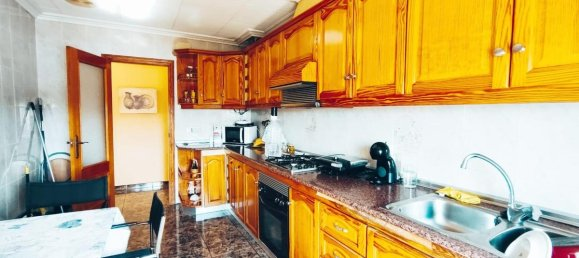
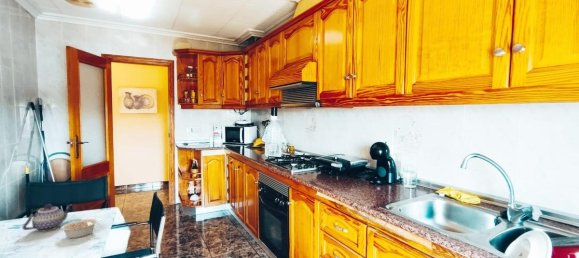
+ teapot [21,203,72,232]
+ legume [60,218,103,239]
